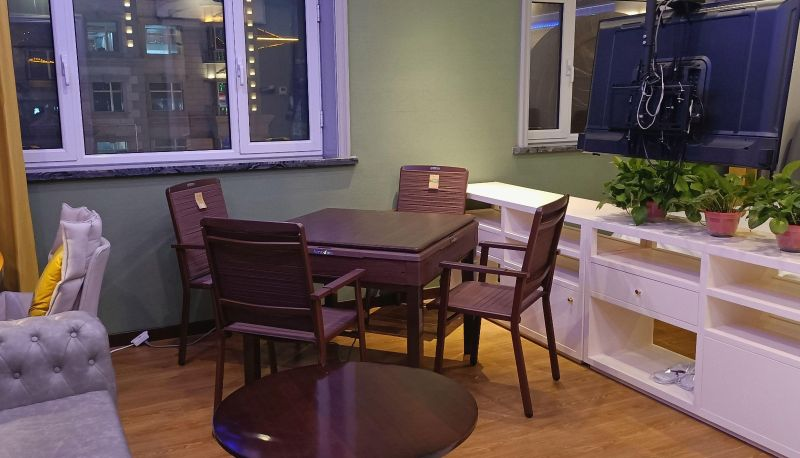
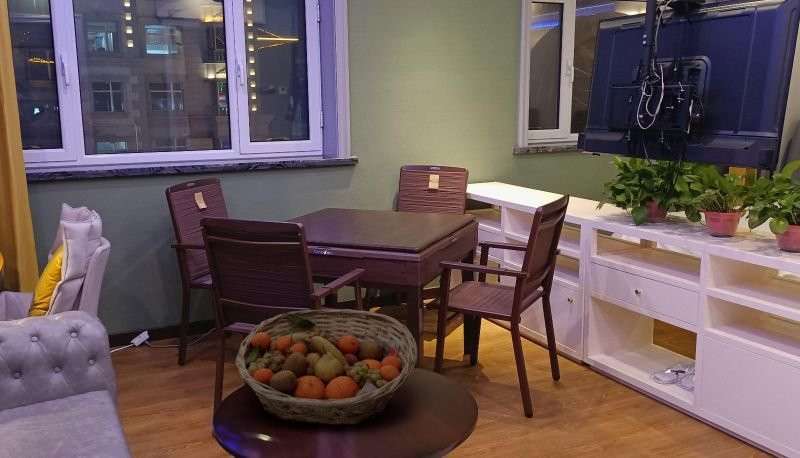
+ fruit basket [235,308,418,426]
